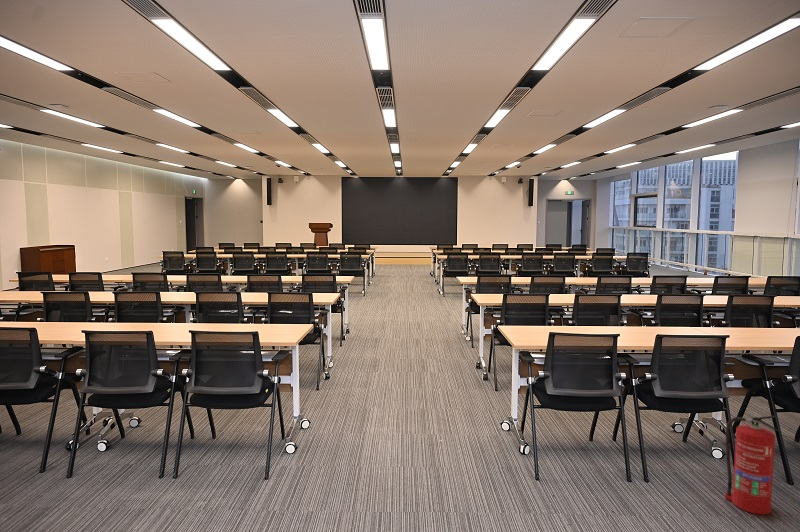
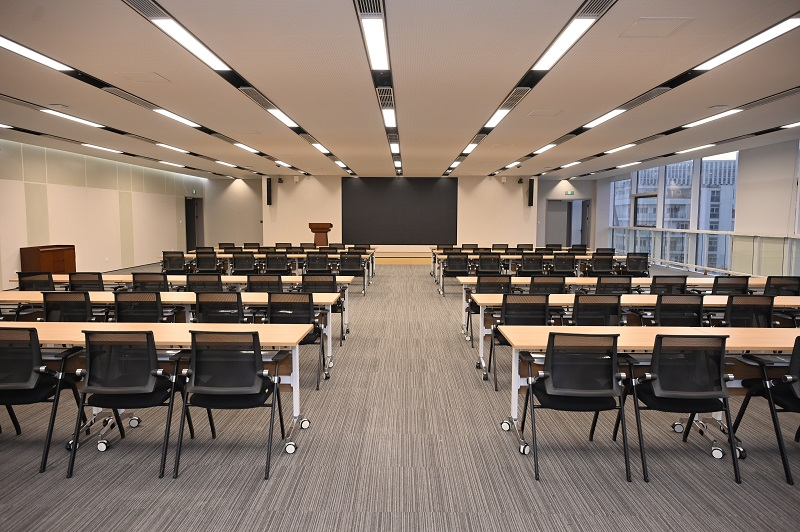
- fire extinguisher [724,415,782,515]
